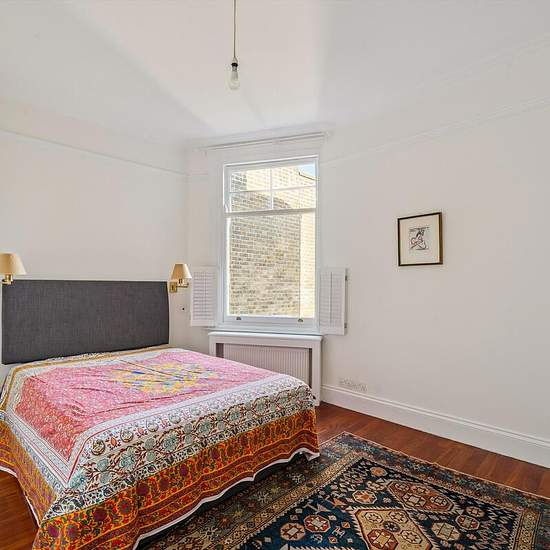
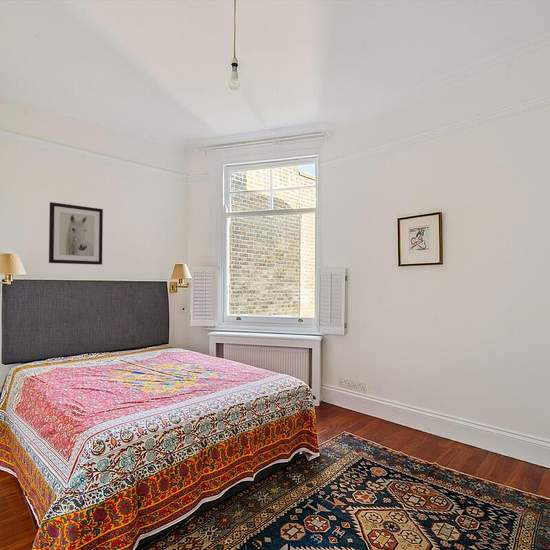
+ wall art [48,201,104,266]
